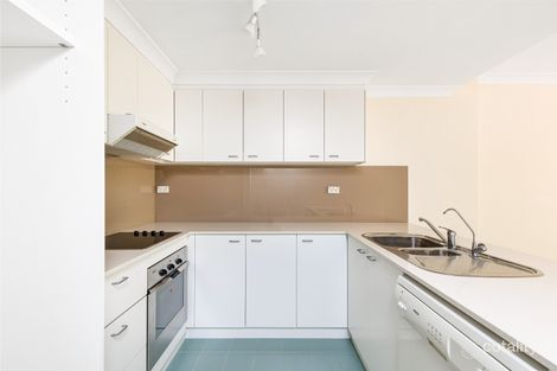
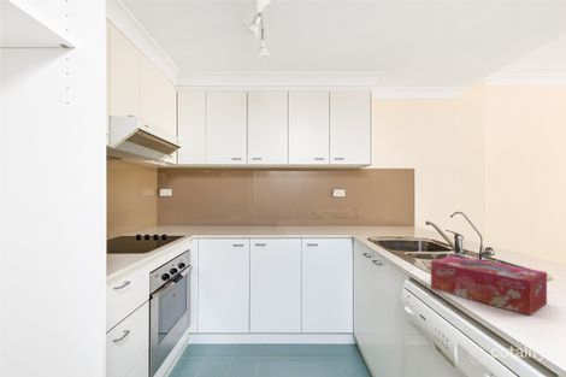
+ tissue box [430,254,548,317]
